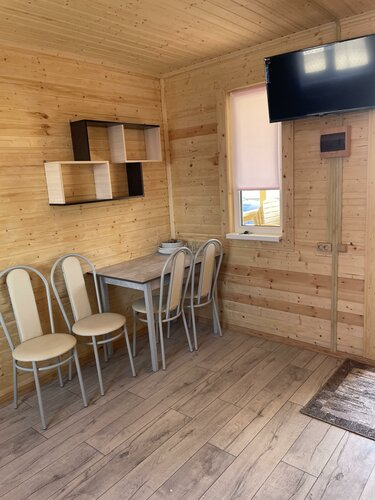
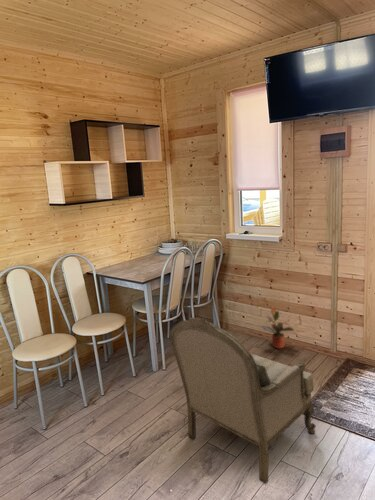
+ potted plant [260,306,296,350]
+ armchair [169,316,317,485]
